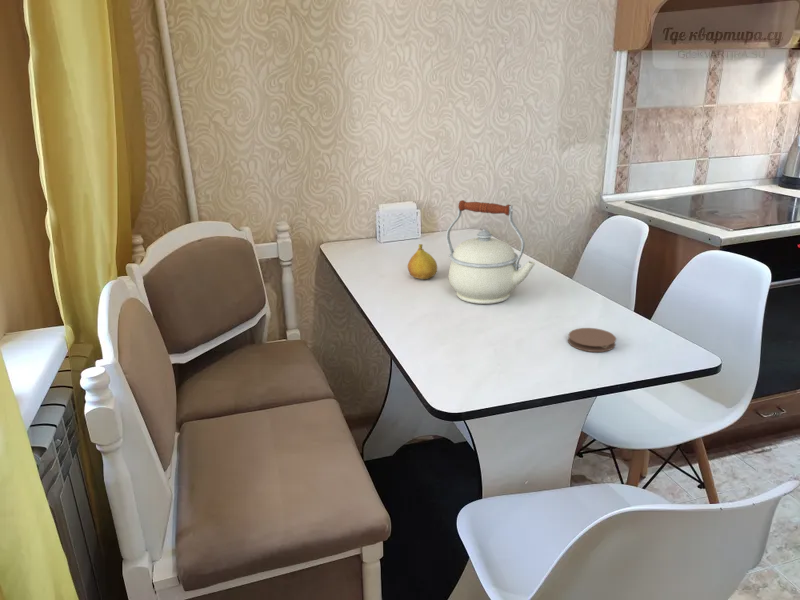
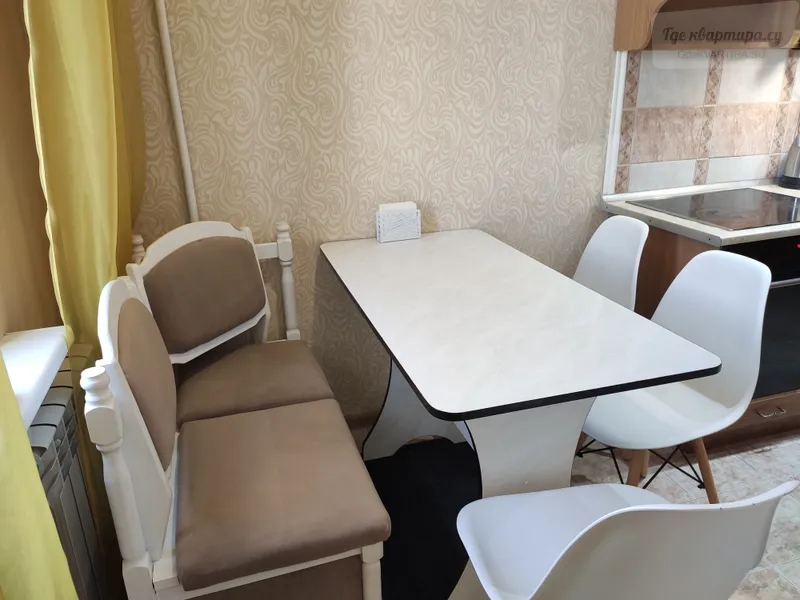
- kettle [445,199,536,305]
- fruit [407,243,438,280]
- coaster [567,327,617,353]
